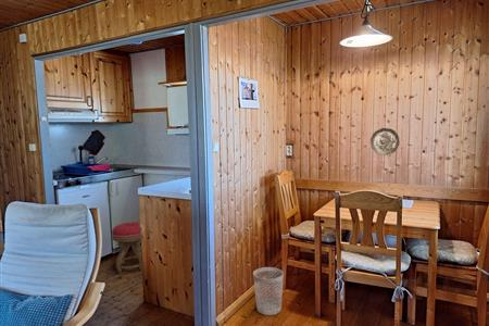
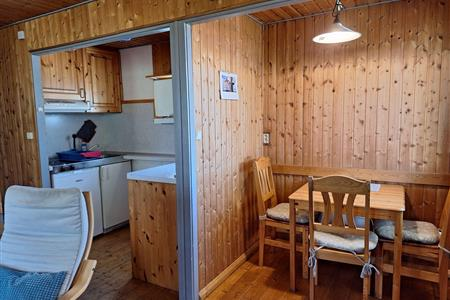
- wastebasket [252,266,285,316]
- stool [111,221,142,273]
- decorative plate [369,127,400,156]
